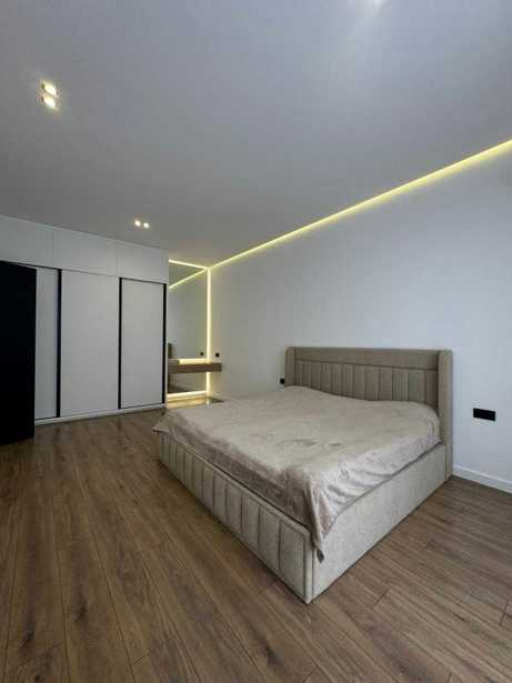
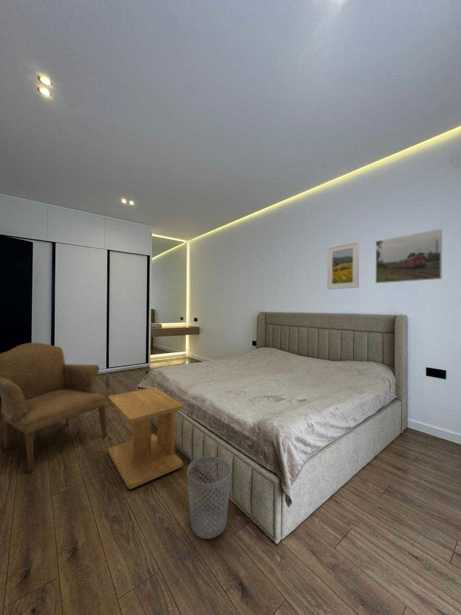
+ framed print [375,228,443,284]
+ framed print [326,240,360,290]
+ armchair [0,341,108,473]
+ side table [107,386,184,490]
+ wastebasket [186,455,232,540]
